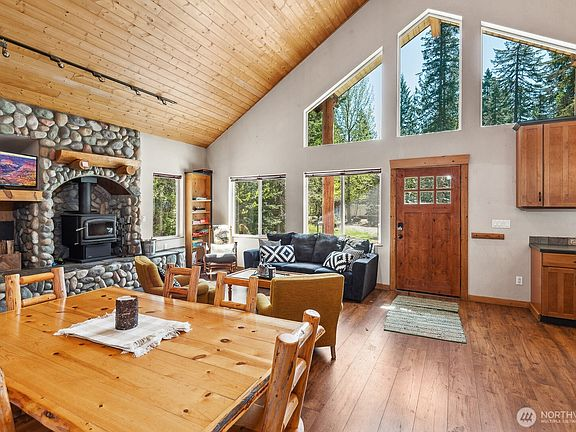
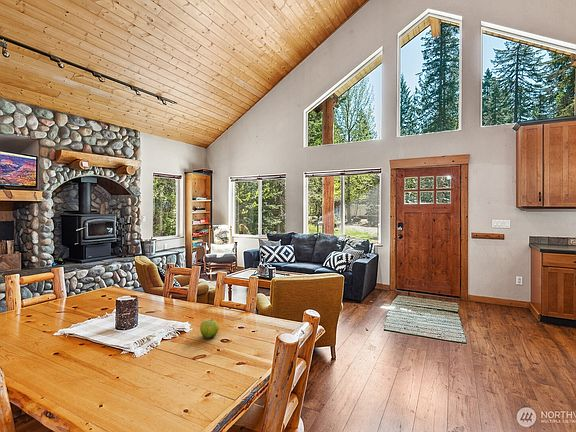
+ fruit [199,318,220,340]
